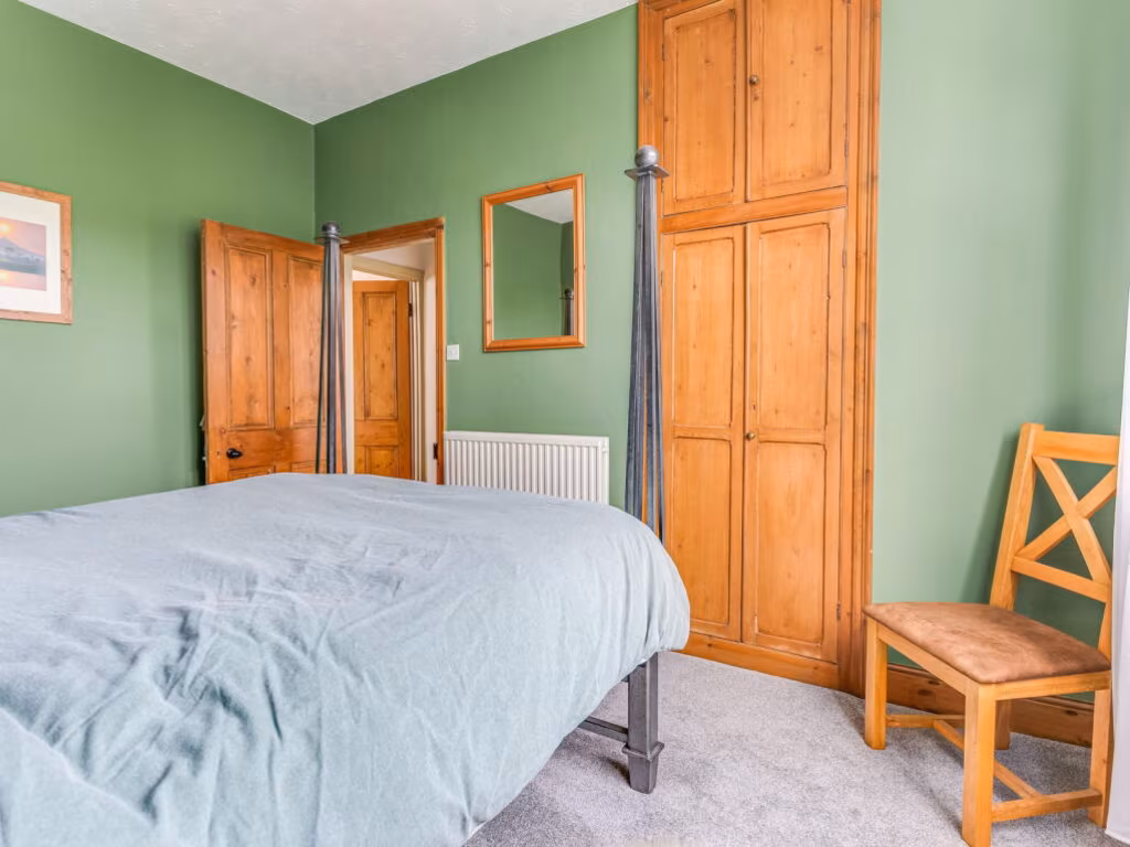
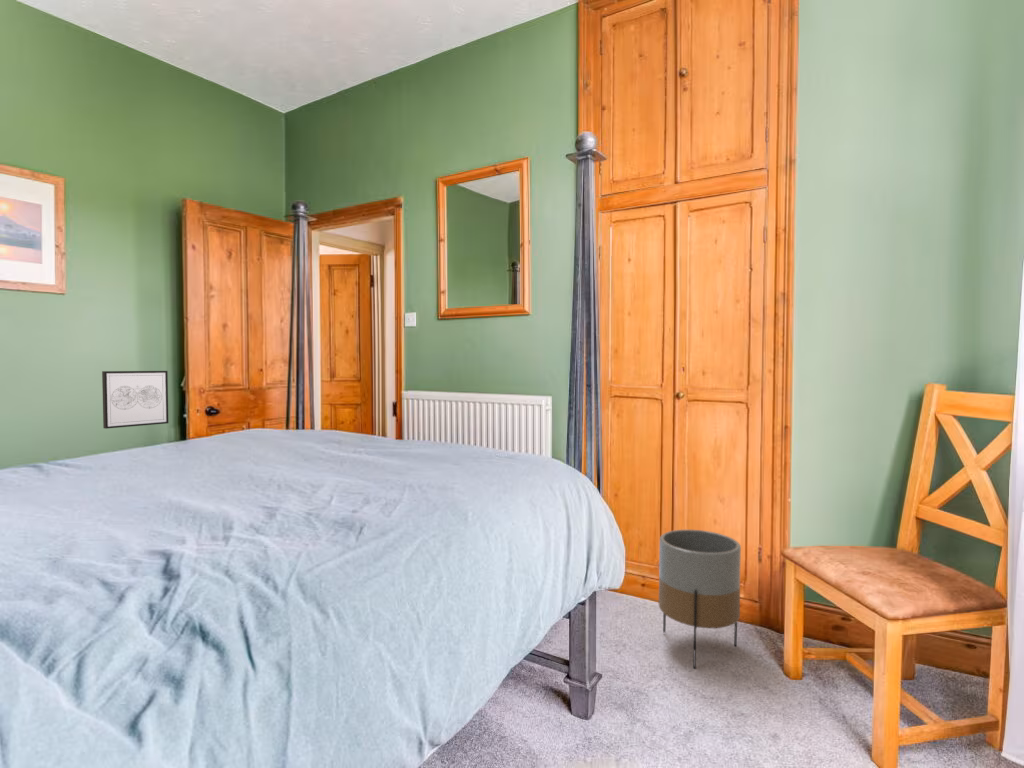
+ planter [658,529,742,670]
+ wall art [101,370,169,430]
